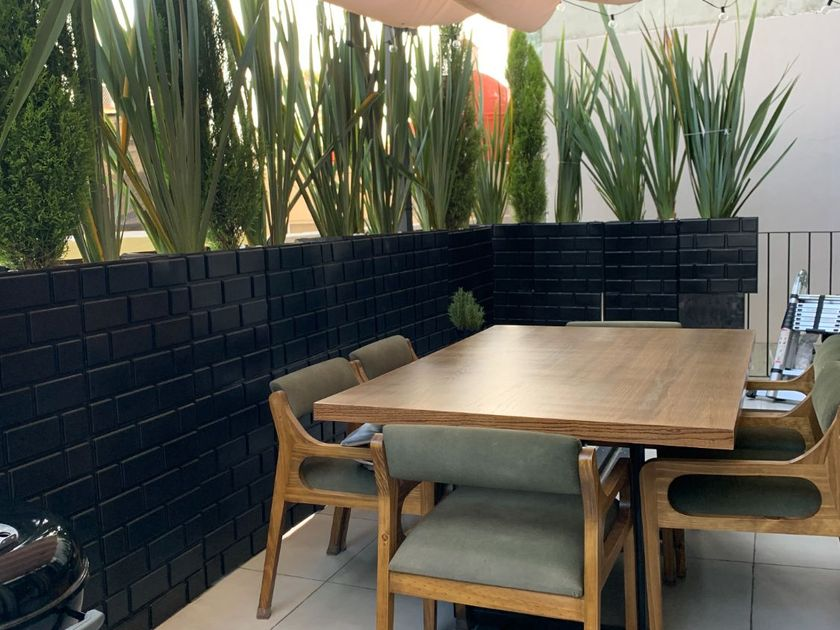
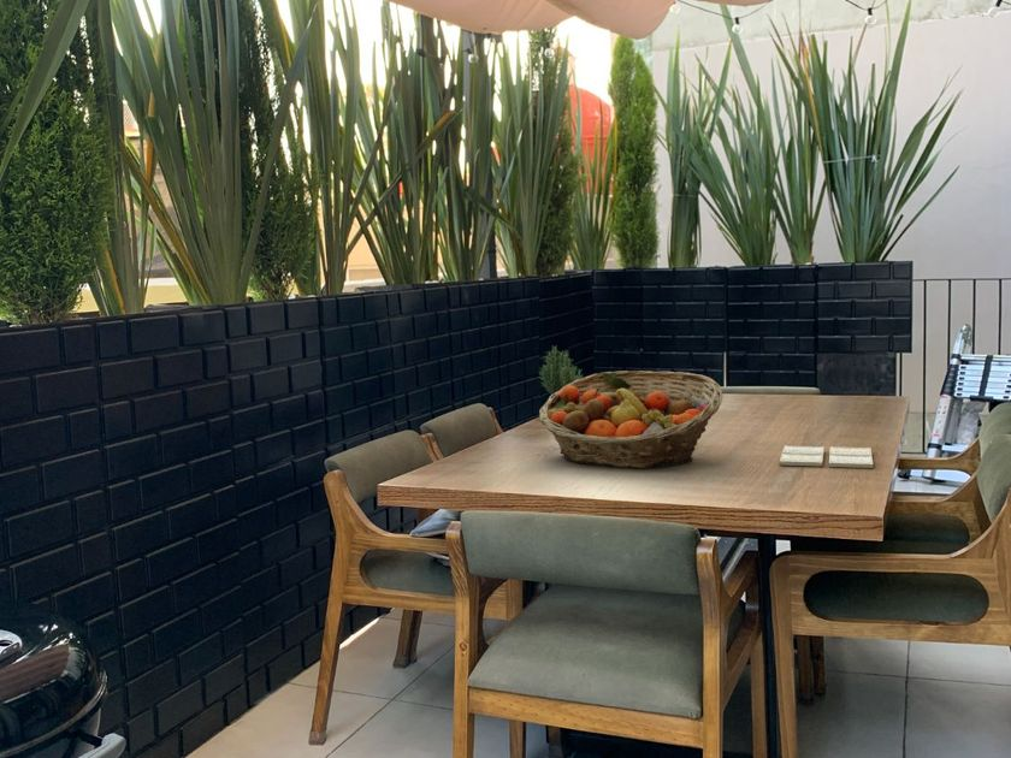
+ drink coaster [779,445,874,469]
+ fruit basket [538,369,723,469]
